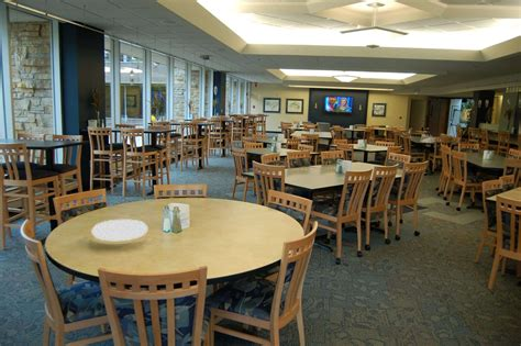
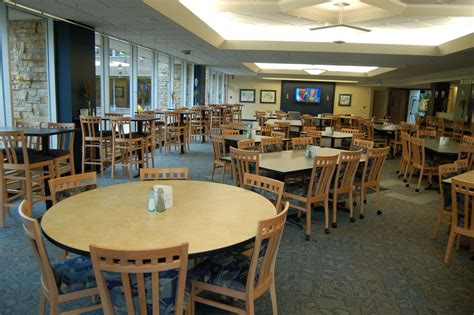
- plate [91,219,148,242]
